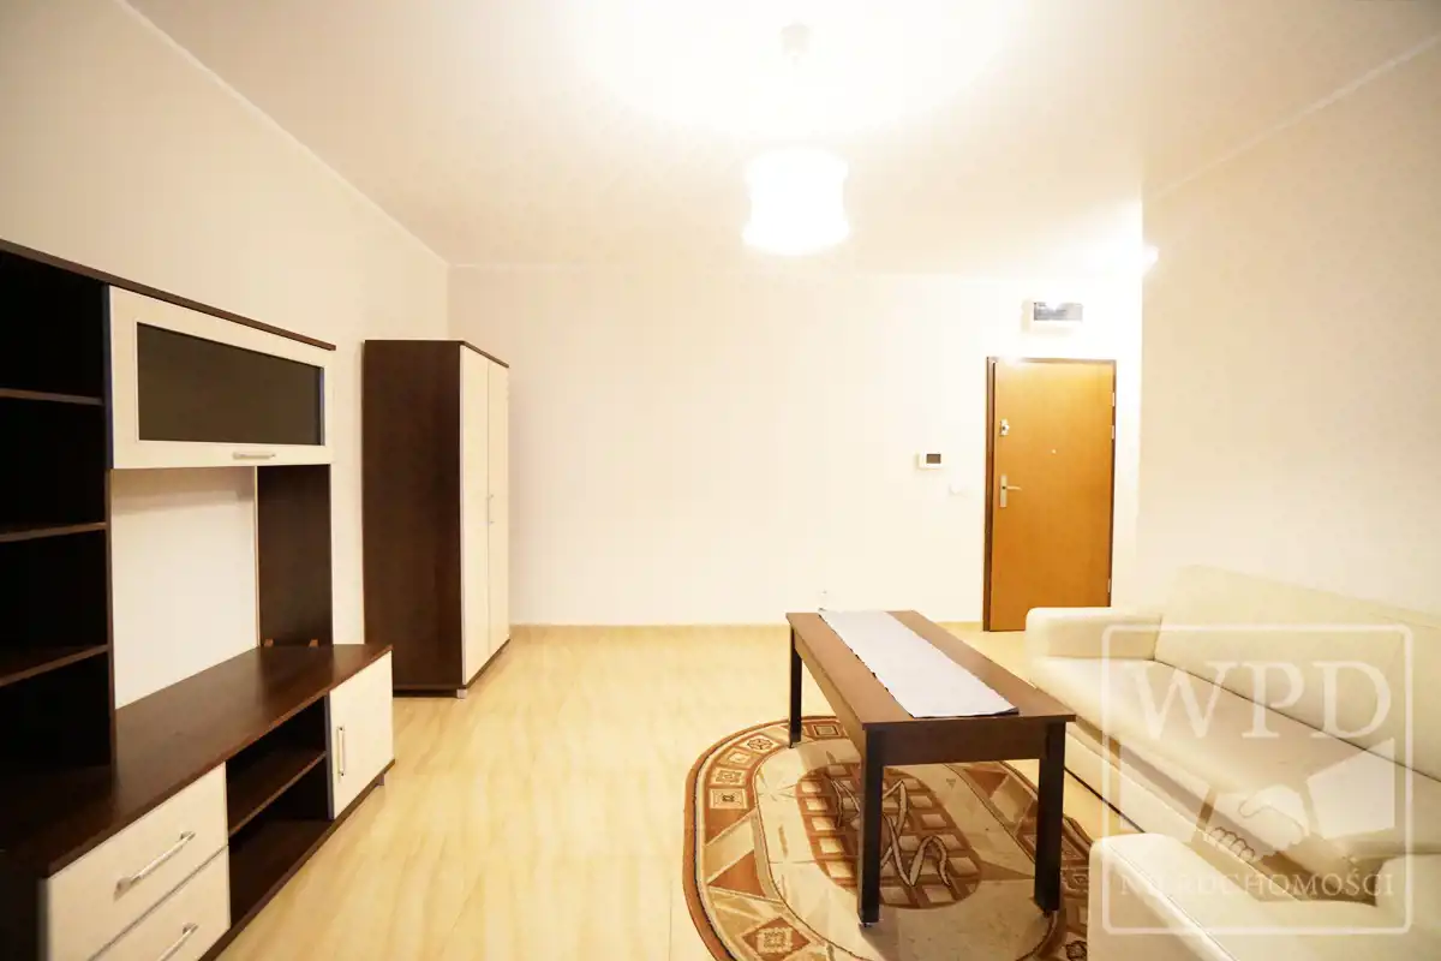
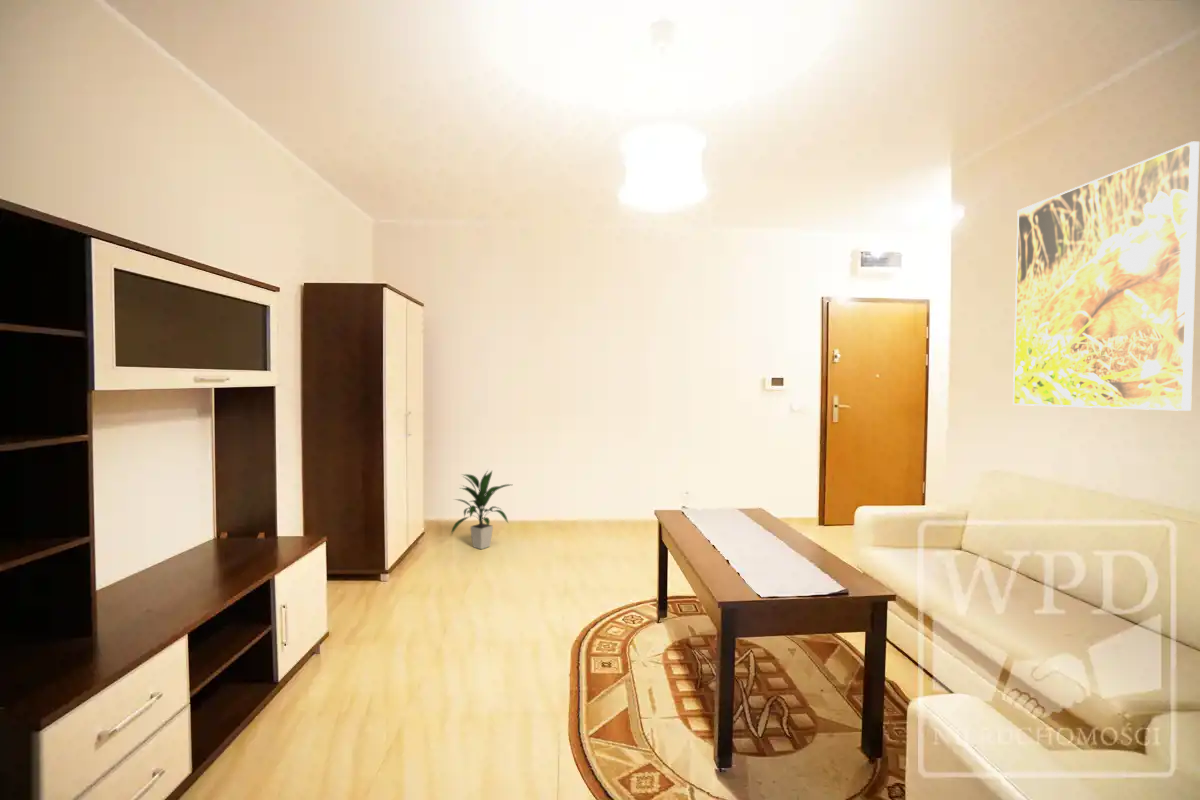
+ indoor plant [449,467,512,550]
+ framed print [1012,140,1200,412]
